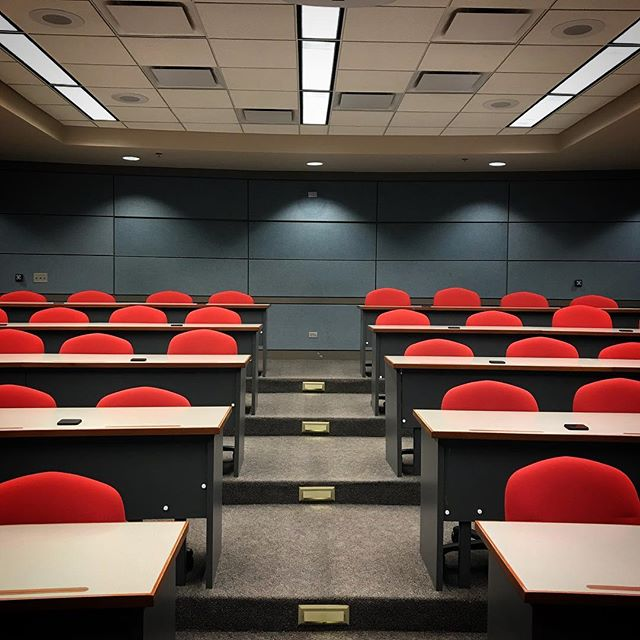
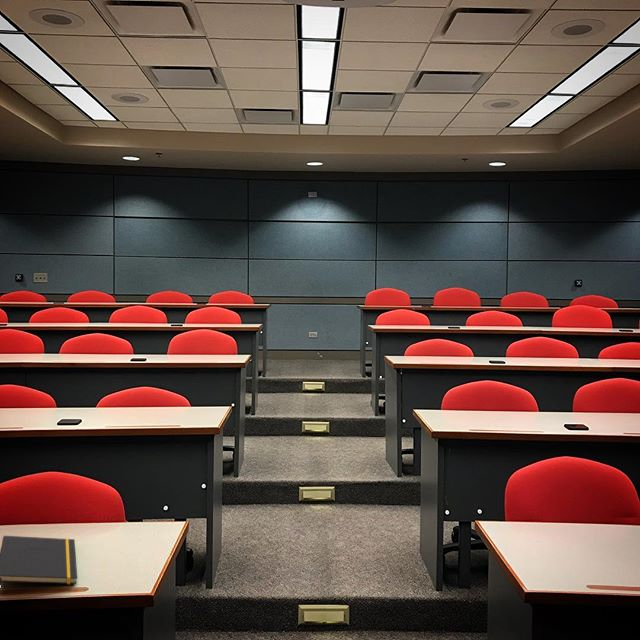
+ notepad [0,535,78,585]
